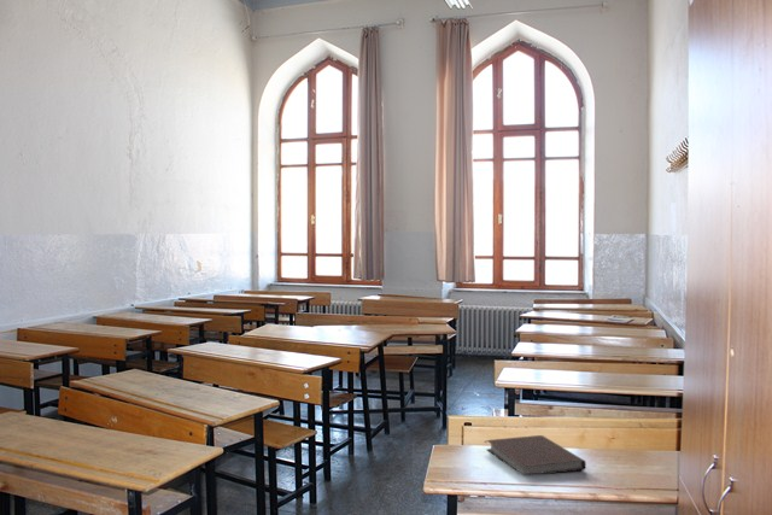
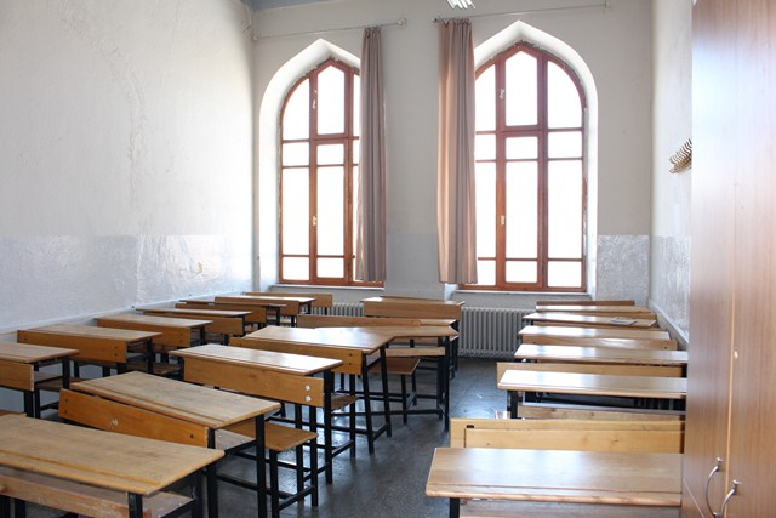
- notebook [485,434,587,475]
